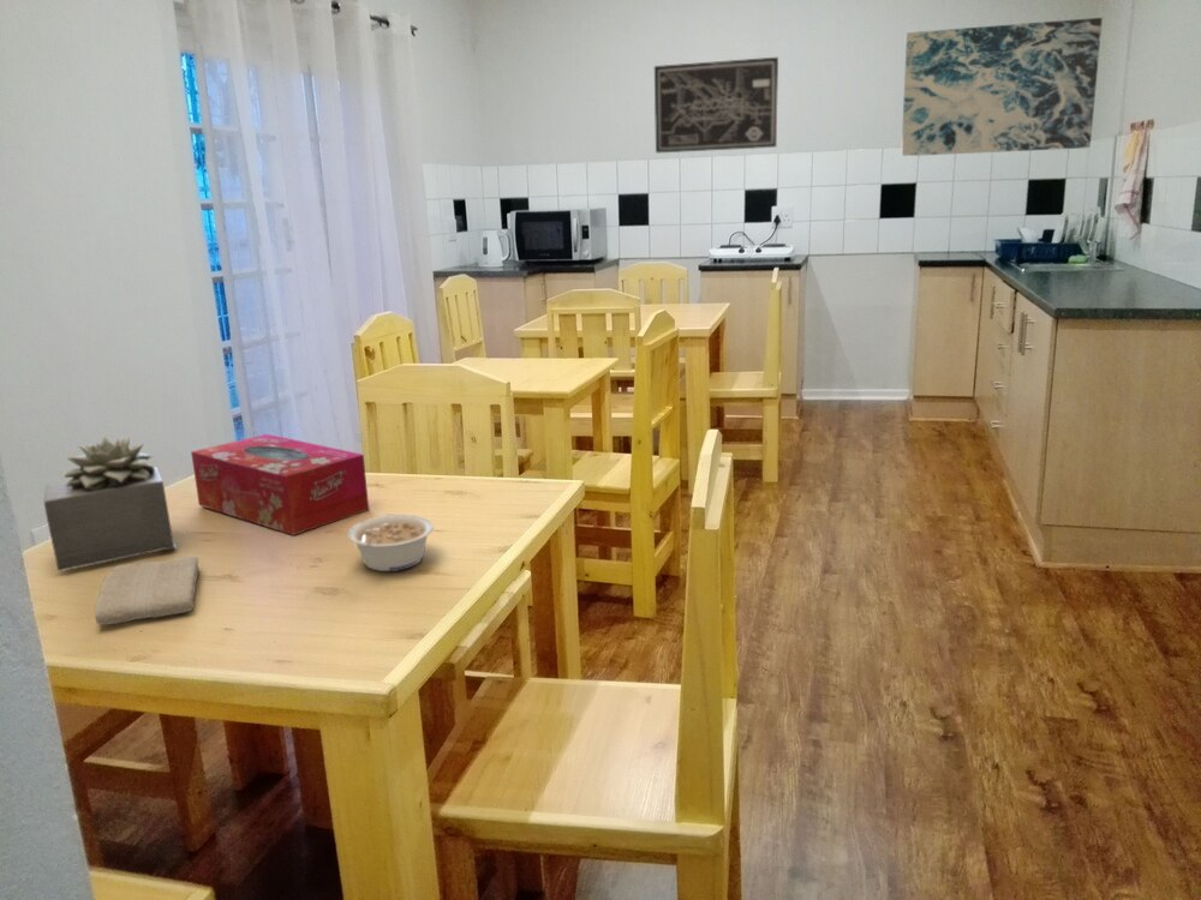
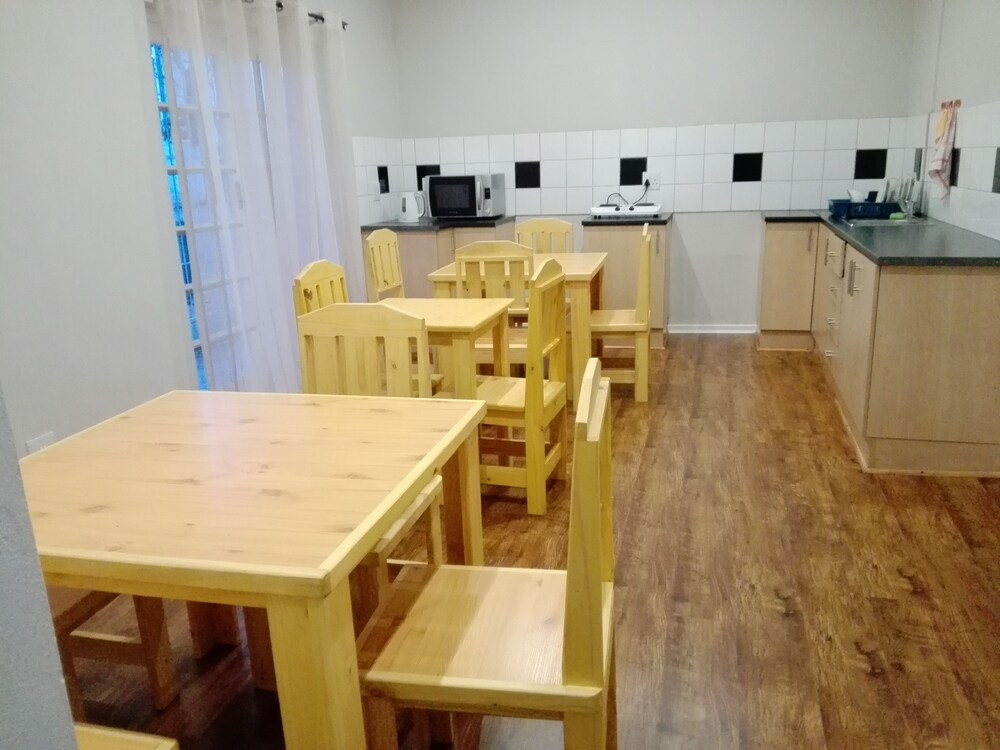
- succulent plant [43,436,178,572]
- wall art [653,56,779,154]
- washcloth [94,554,201,626]
- legume [347,514,435,572]
- wall art [901,17,1104,157]
- tissue box [190,433,370,536]
